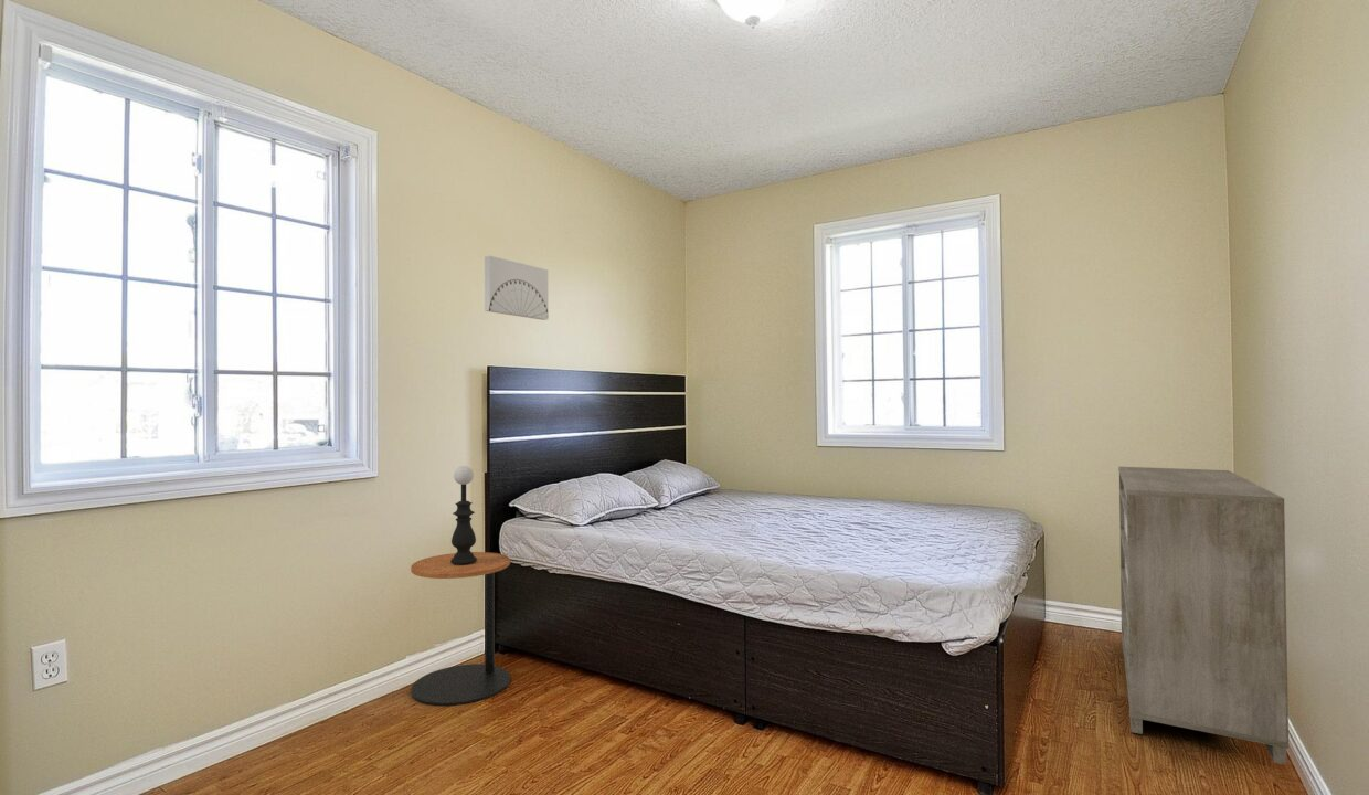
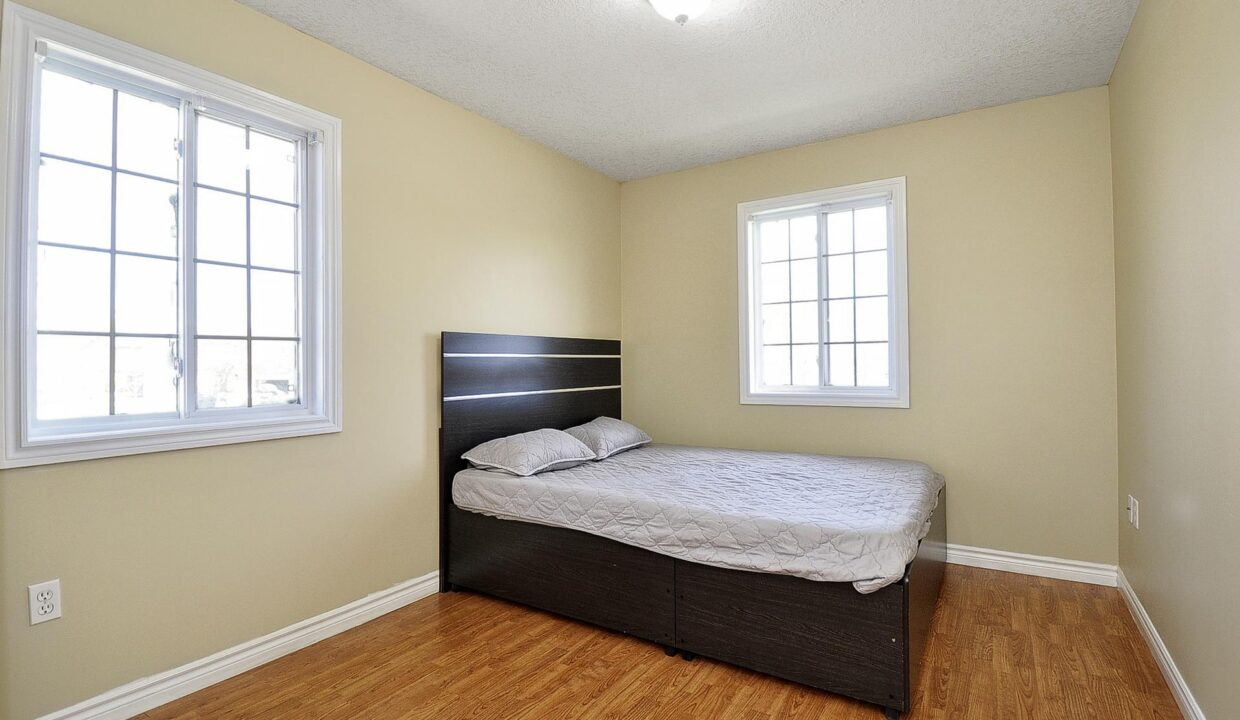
- table lamp [450,465,477,565]
- dresser [1117,466,1290,765]
- side table [410,551,511,707]
- wall art [484,255,549,321]
